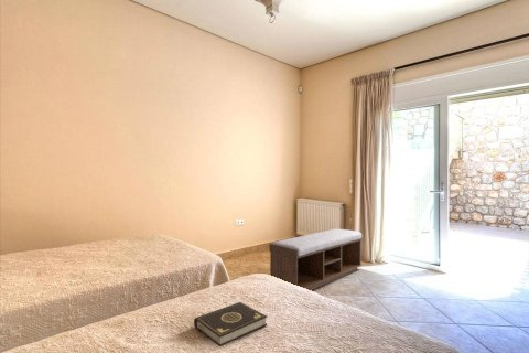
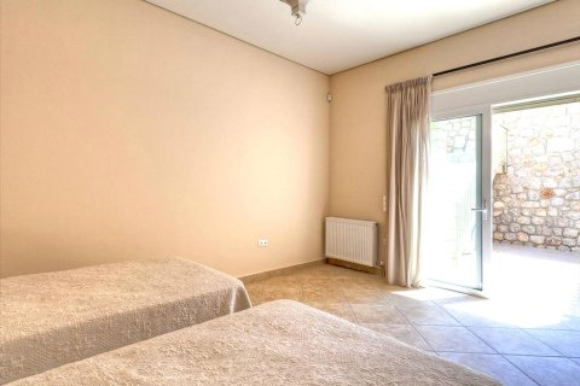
- book [193,301,268,347]
- bench [268,228,363,291]
